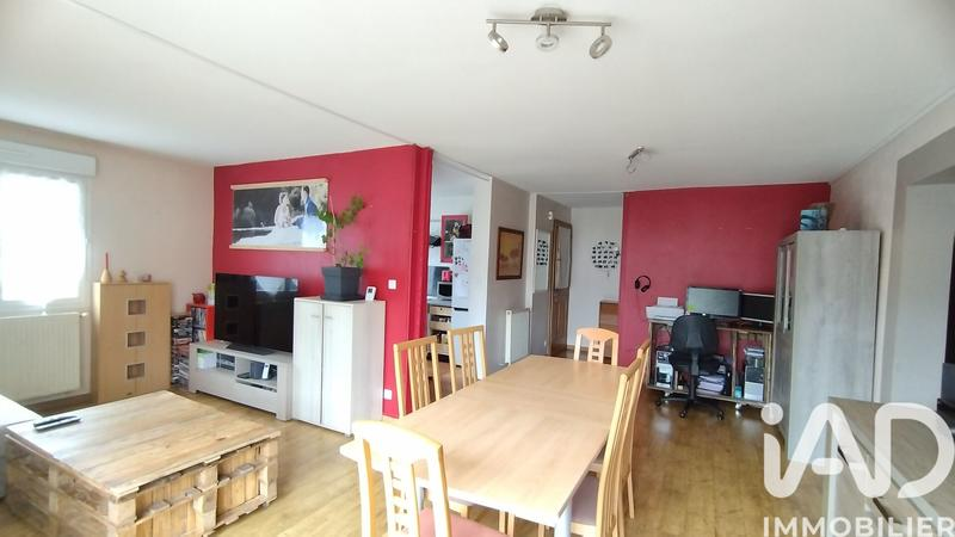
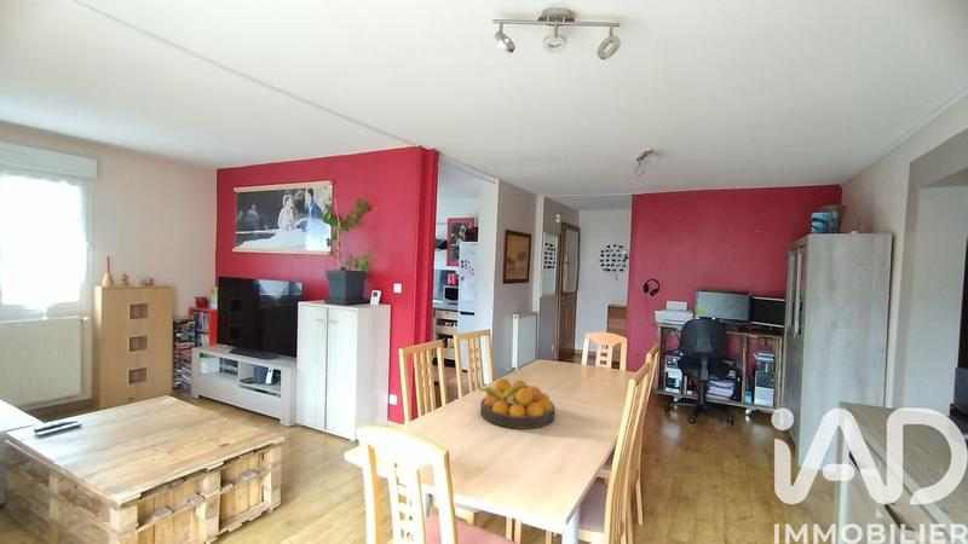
+ fruit bowl [478,377,557,430]
